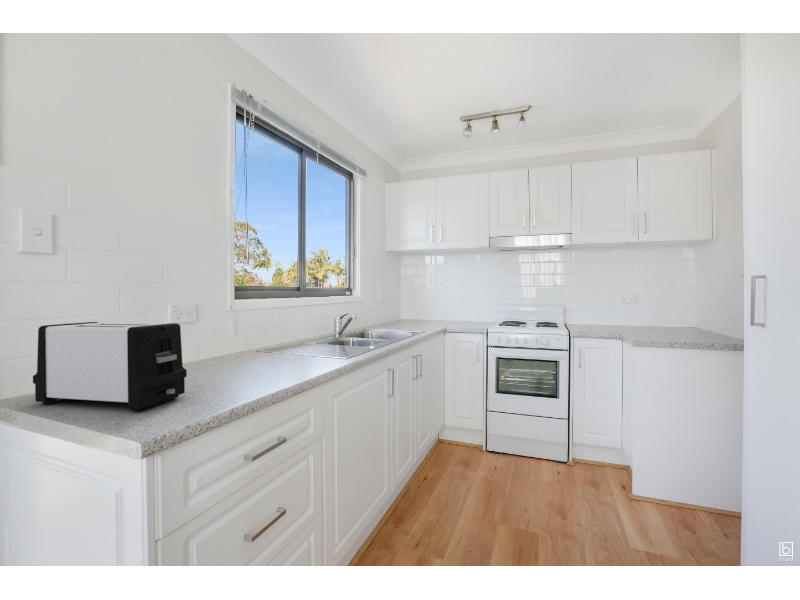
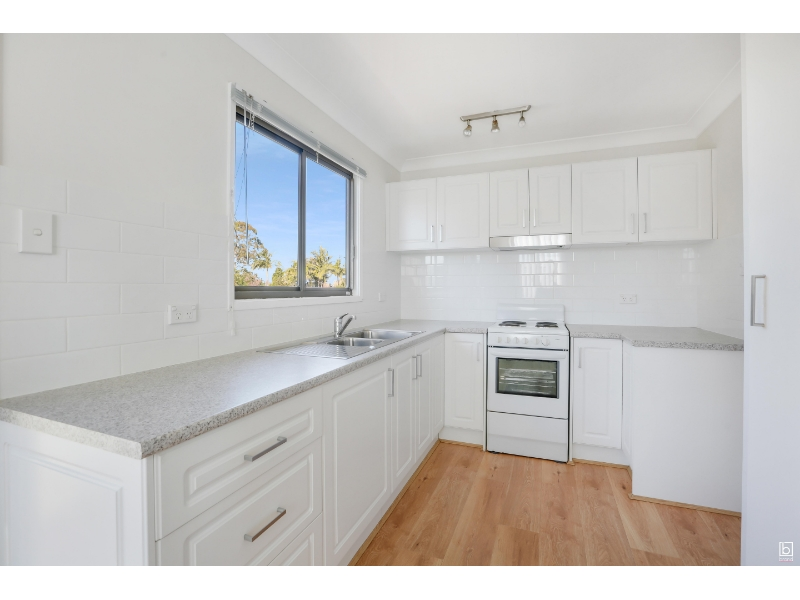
- toaster [32,321,188,412]
